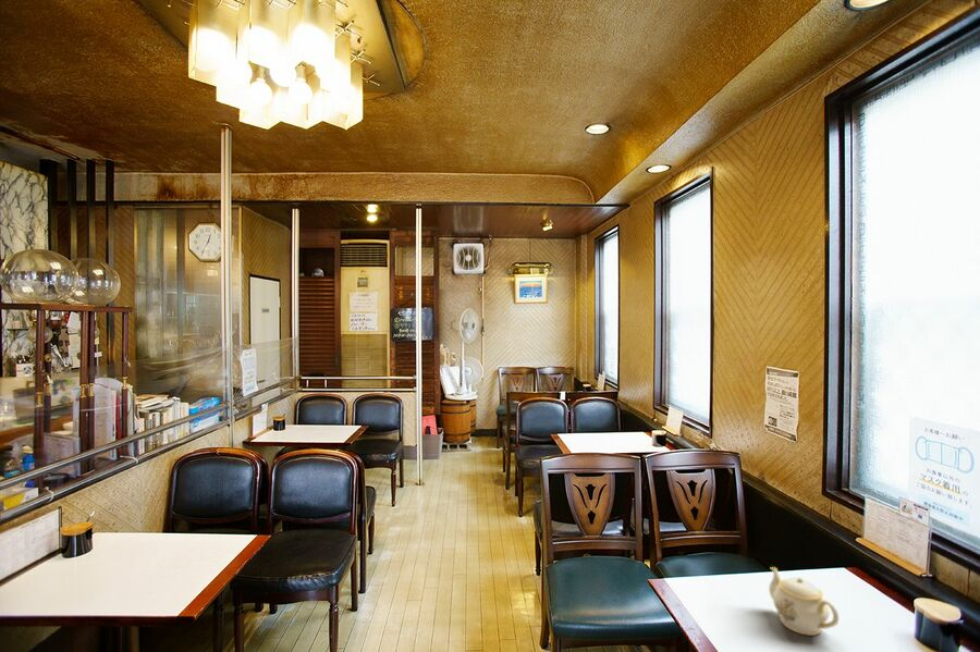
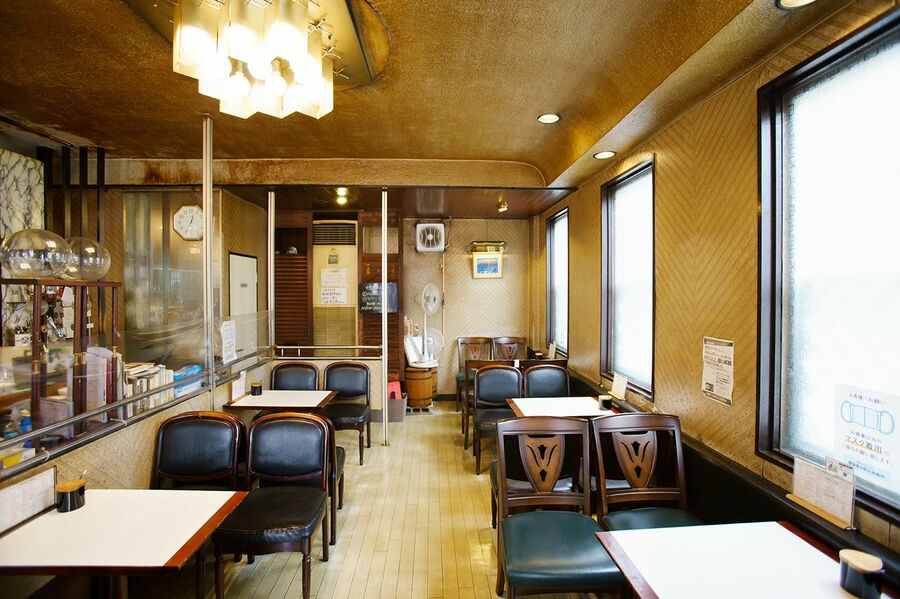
- teapot [768,566,840,637]
